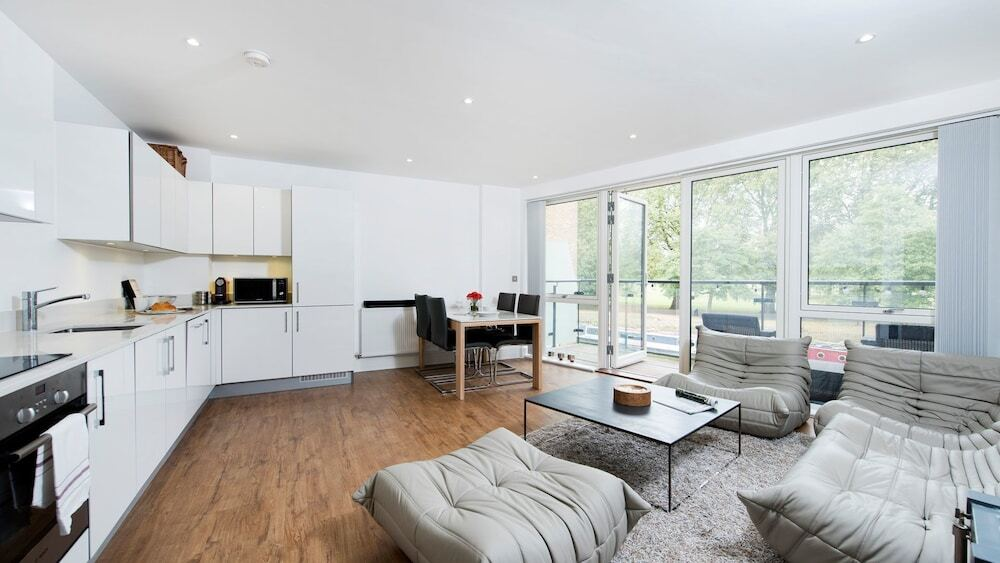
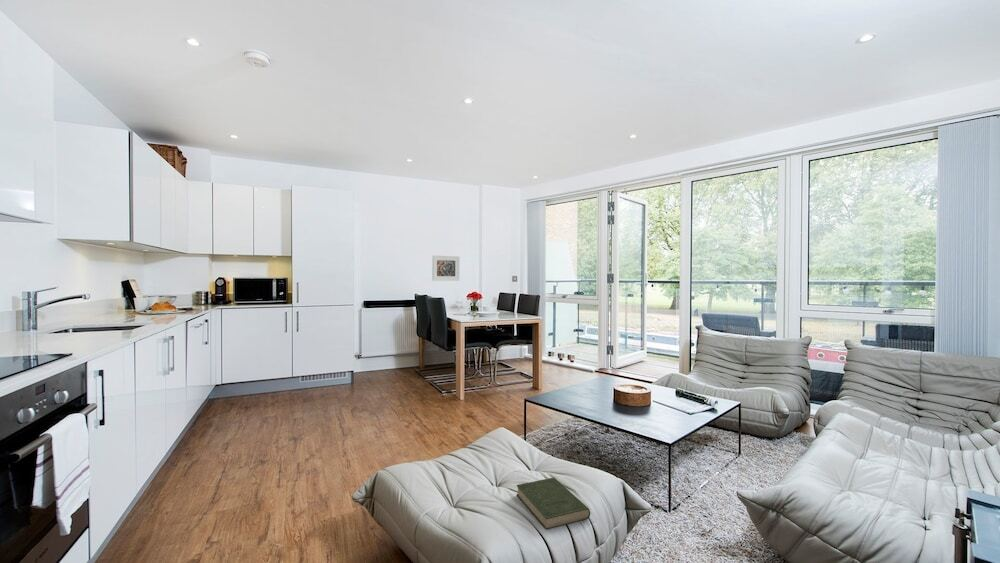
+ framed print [431,255,460,282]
+ book [516,477,591,530]
